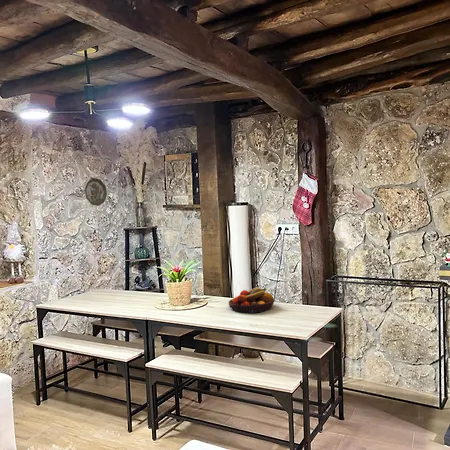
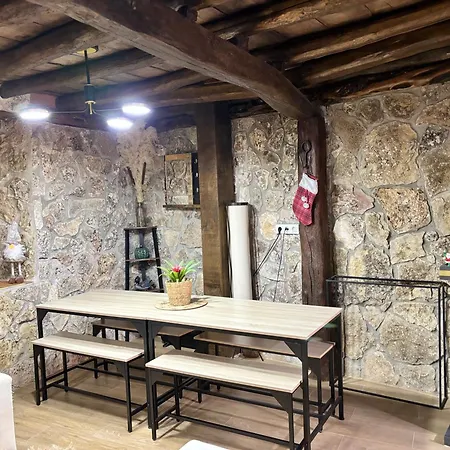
- decorative plate [84,177,108,207]
- fruit bowl [228,286,275,314]
